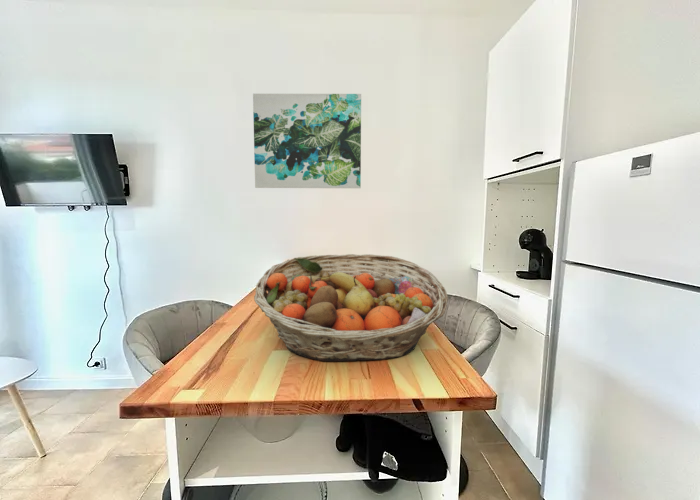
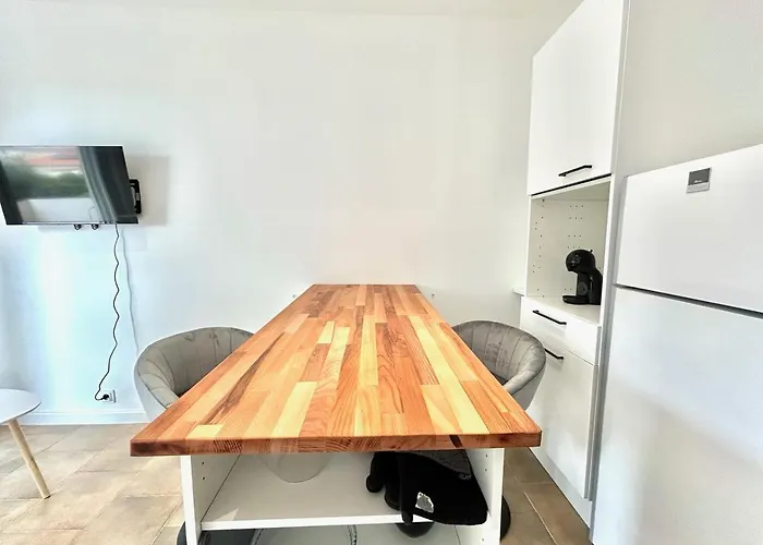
- fruit basket [253,253,449,362]
- wall art [252,93,362,189]
